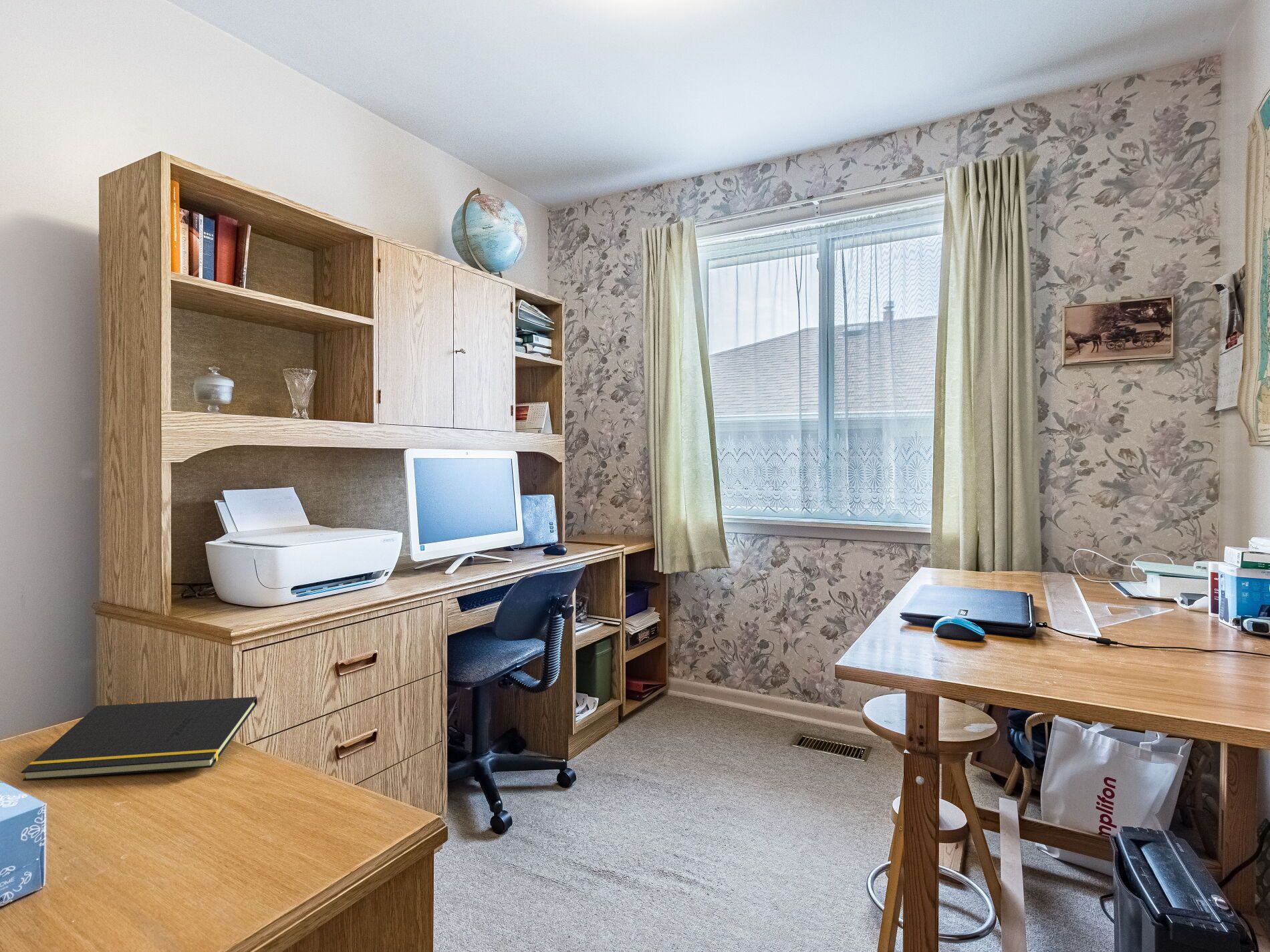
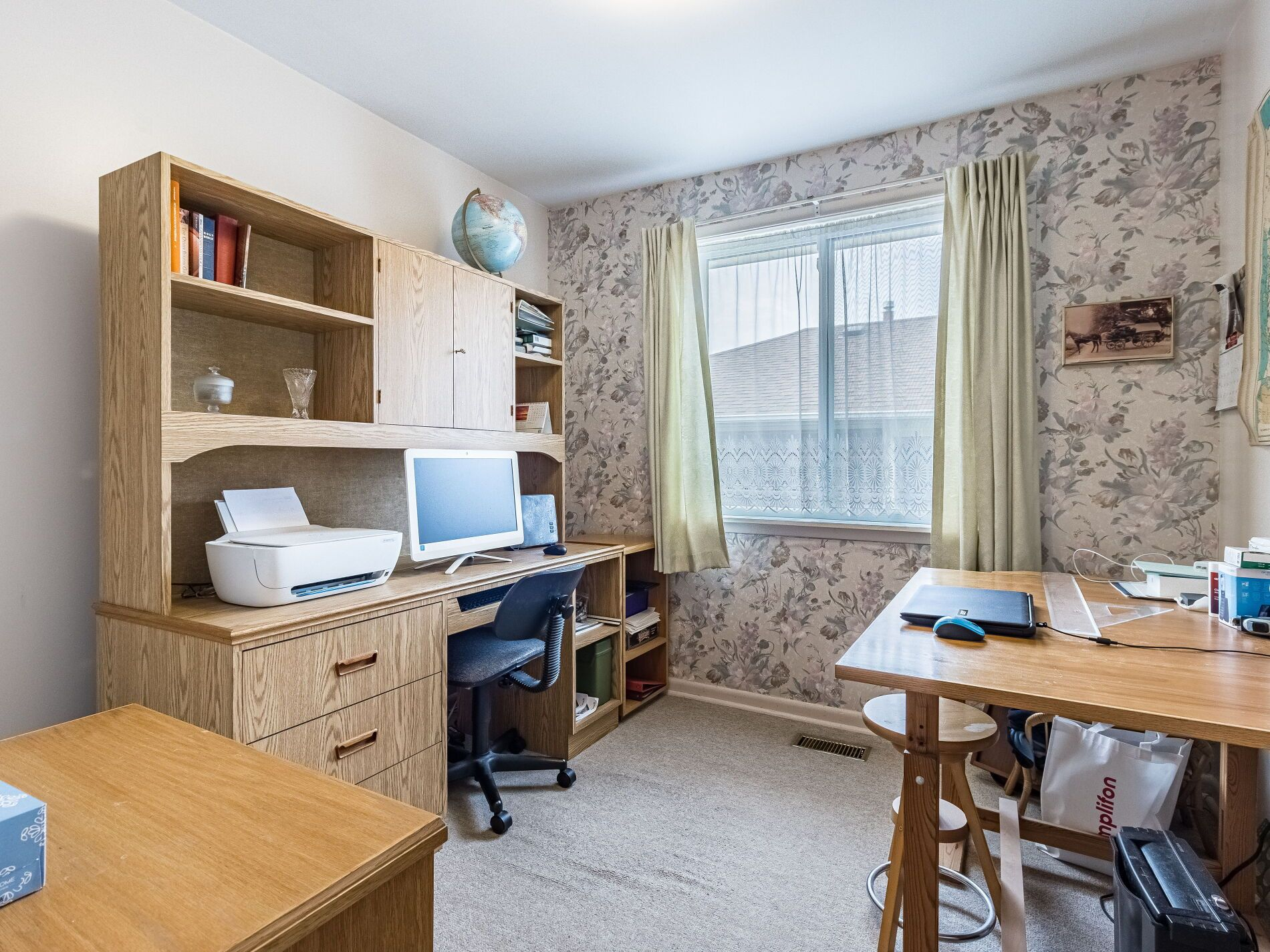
- notepad [21,696,258,782]
